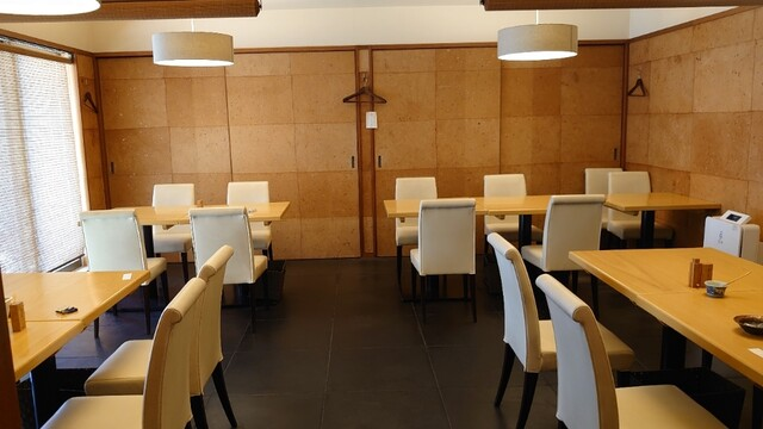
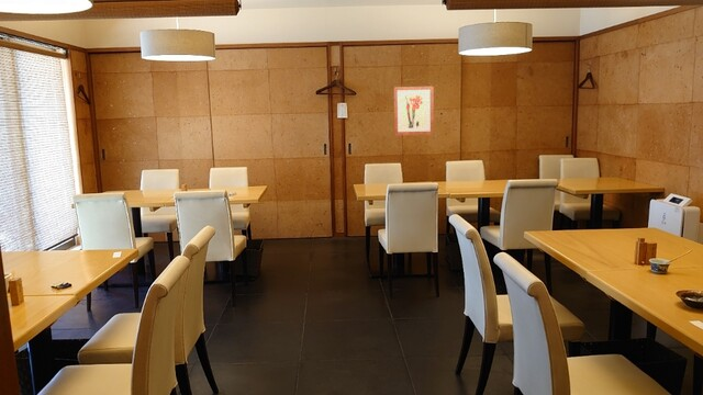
+ wall art [392,86,435,137]
